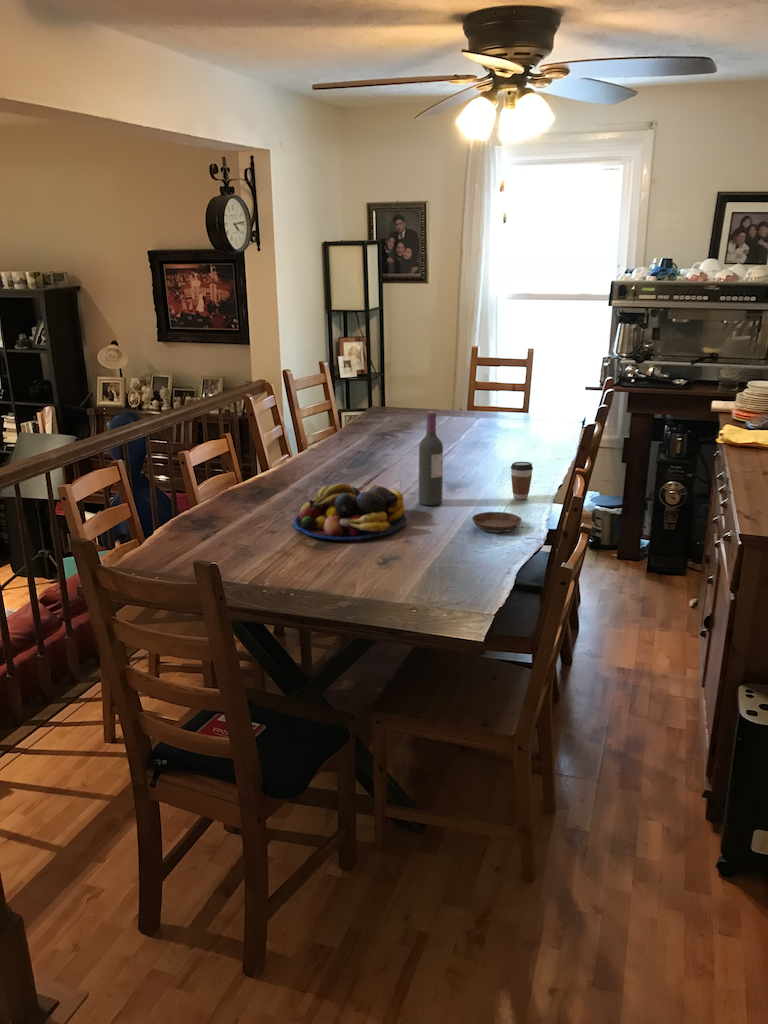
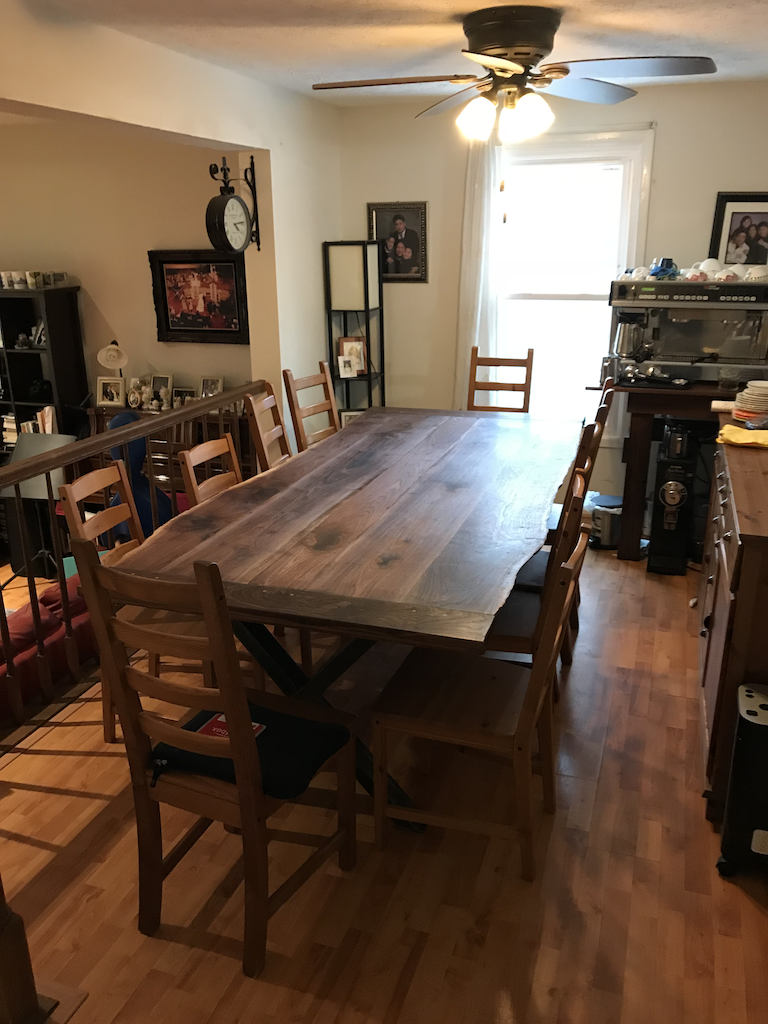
- fruit bowl [293,482,407,541]
- coffee cup [510,461,534,500]
- saucer [471,511,523,533]
- wine bottle [418,410,444,506]
